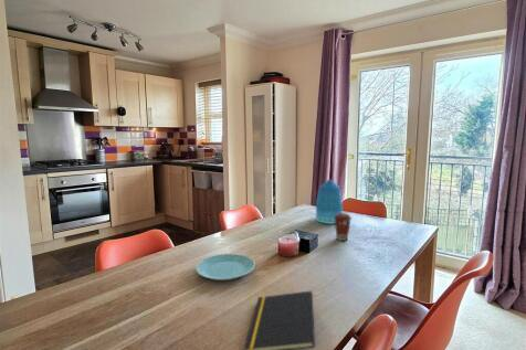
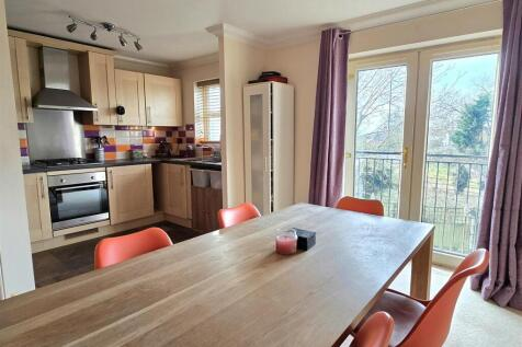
- plate [194,253,256,282]
- notepad [243,290,316,350]
- coffee cup [334,212,353,242]
- vase [315,178,344,225]
